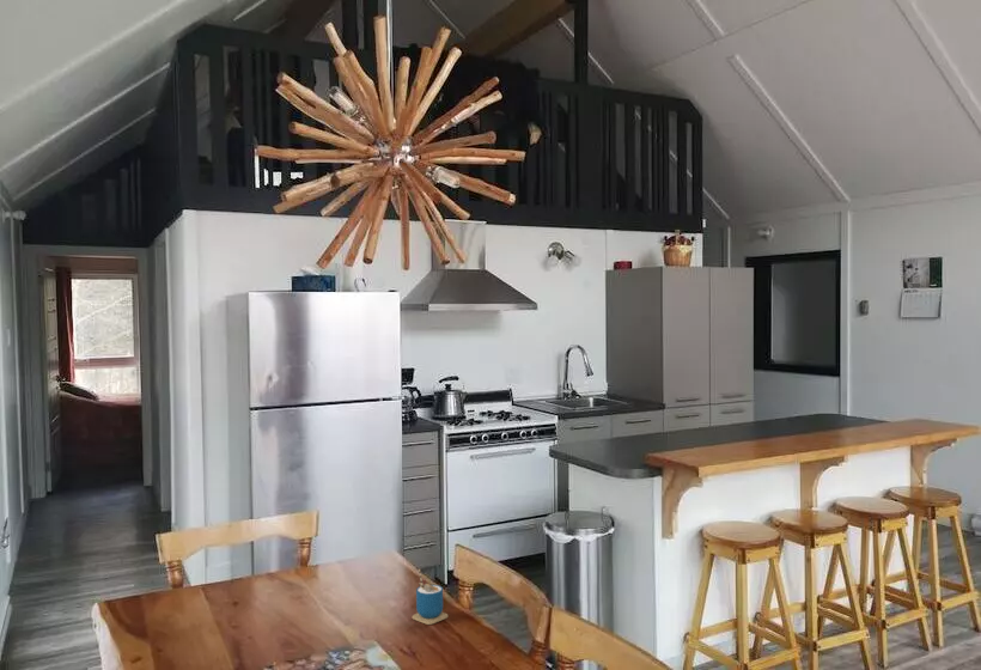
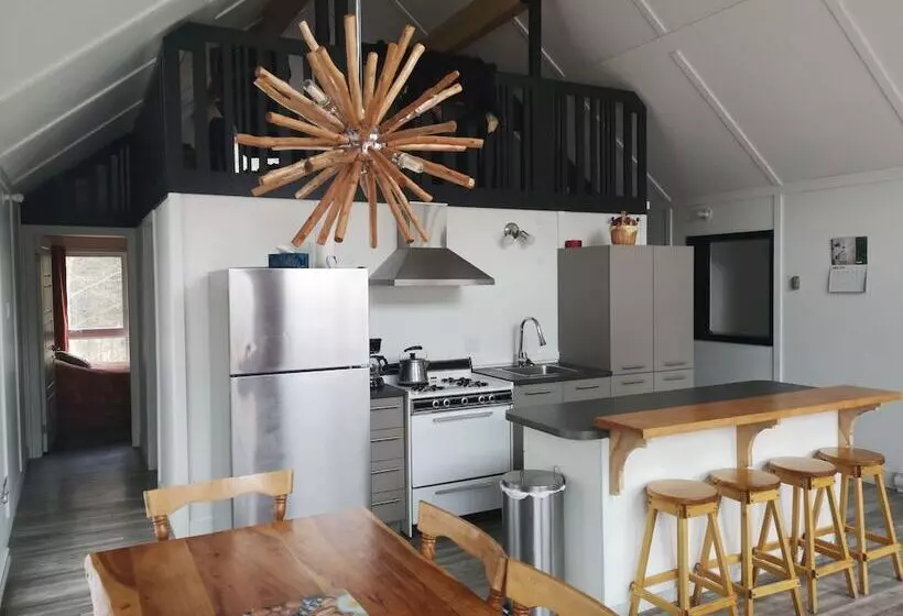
- cup [412,568,449,626]
